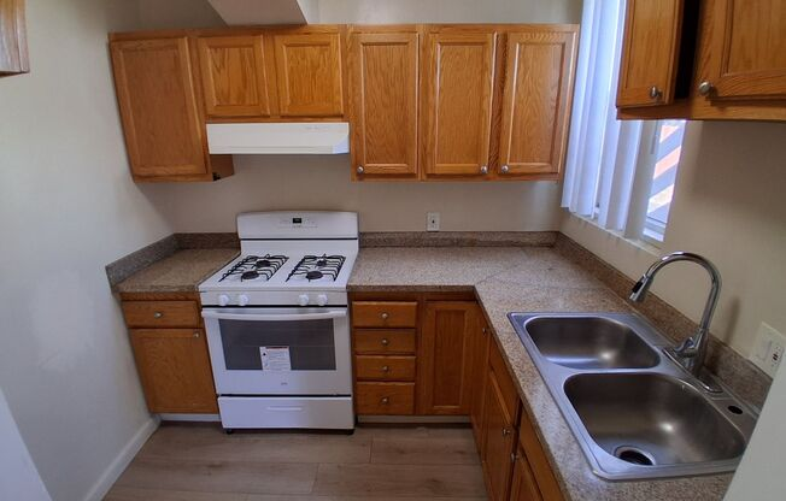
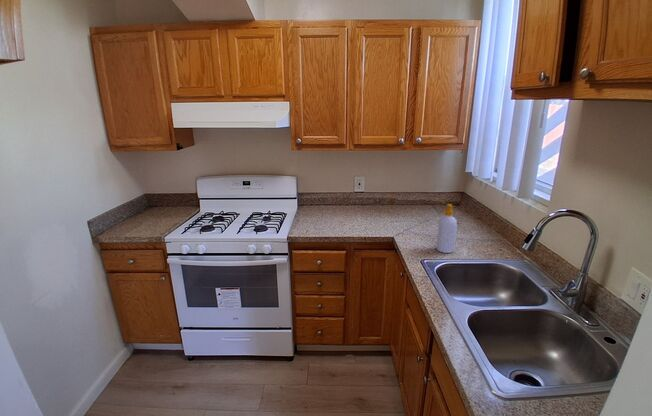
+ soap bottle [436,203,458,254]
